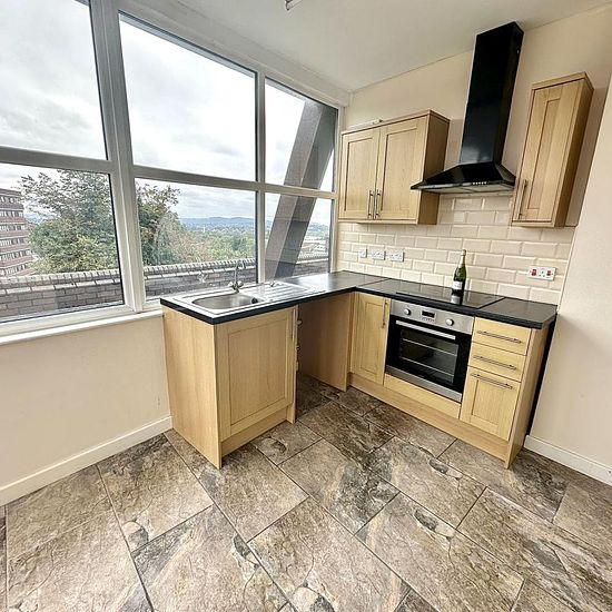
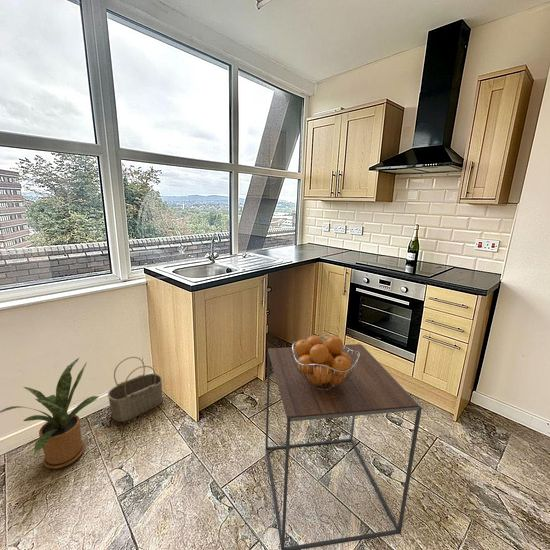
+ fruit basket [291,334,360,391]
+ wicker basket [107,356,163,423]
+ house plant [0,356,100,470]
+ side table [264,343,423,550]
